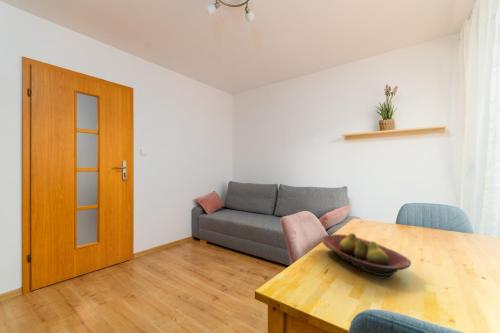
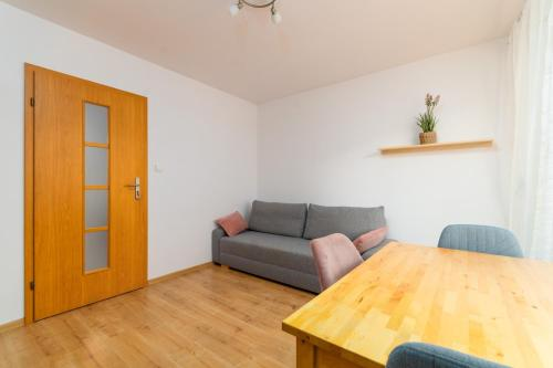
- fruit bowl [321,232,412,277]
